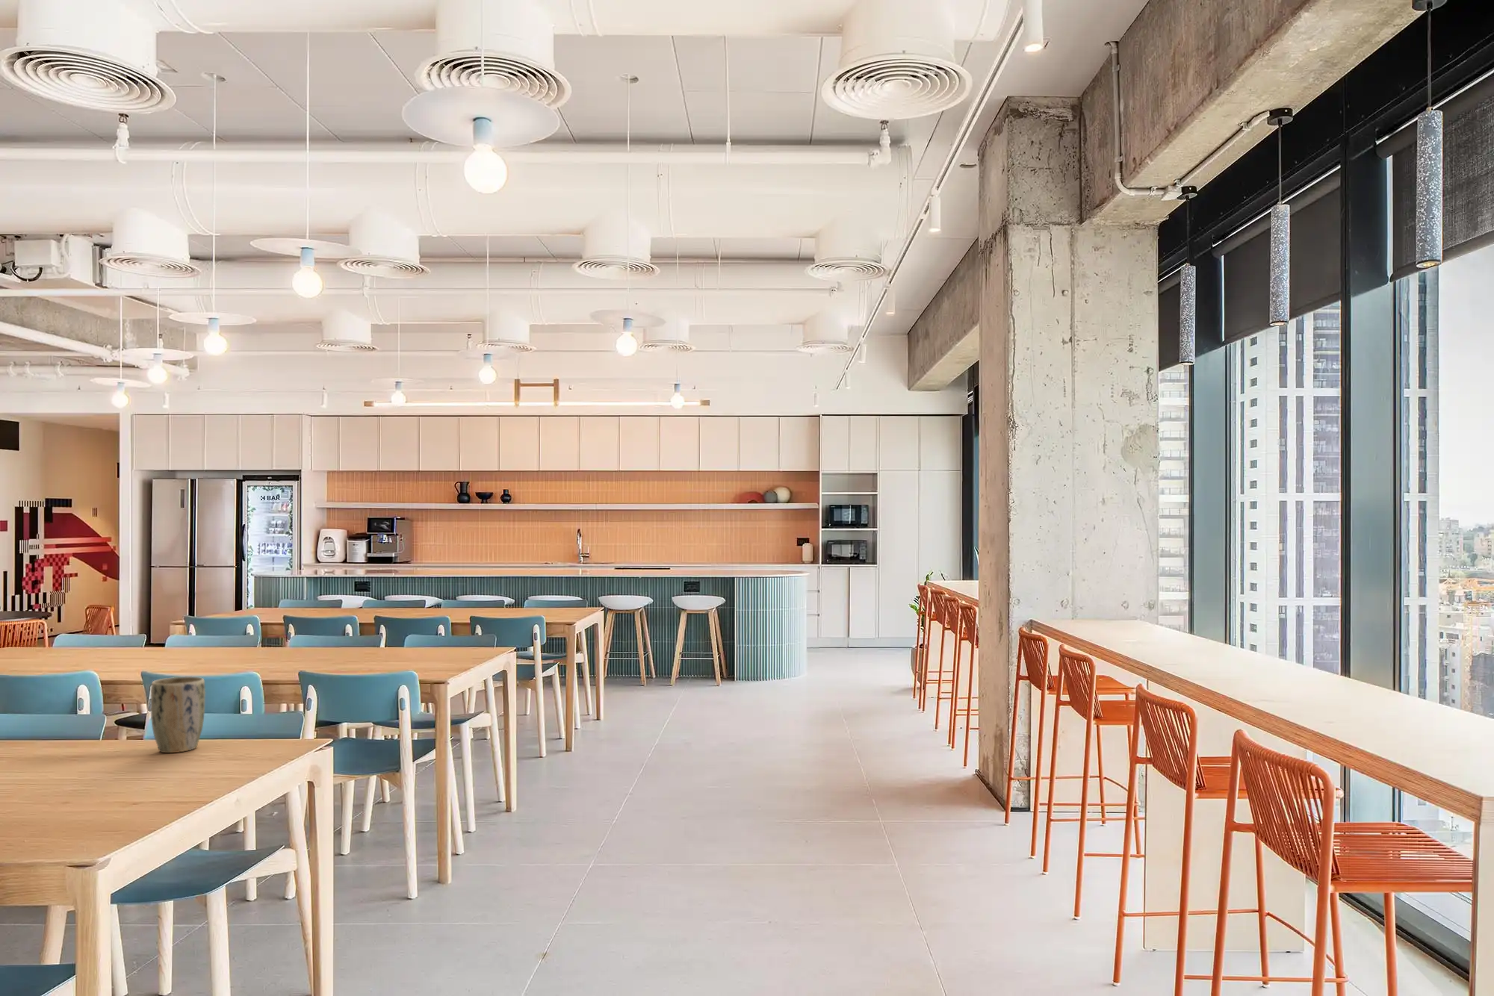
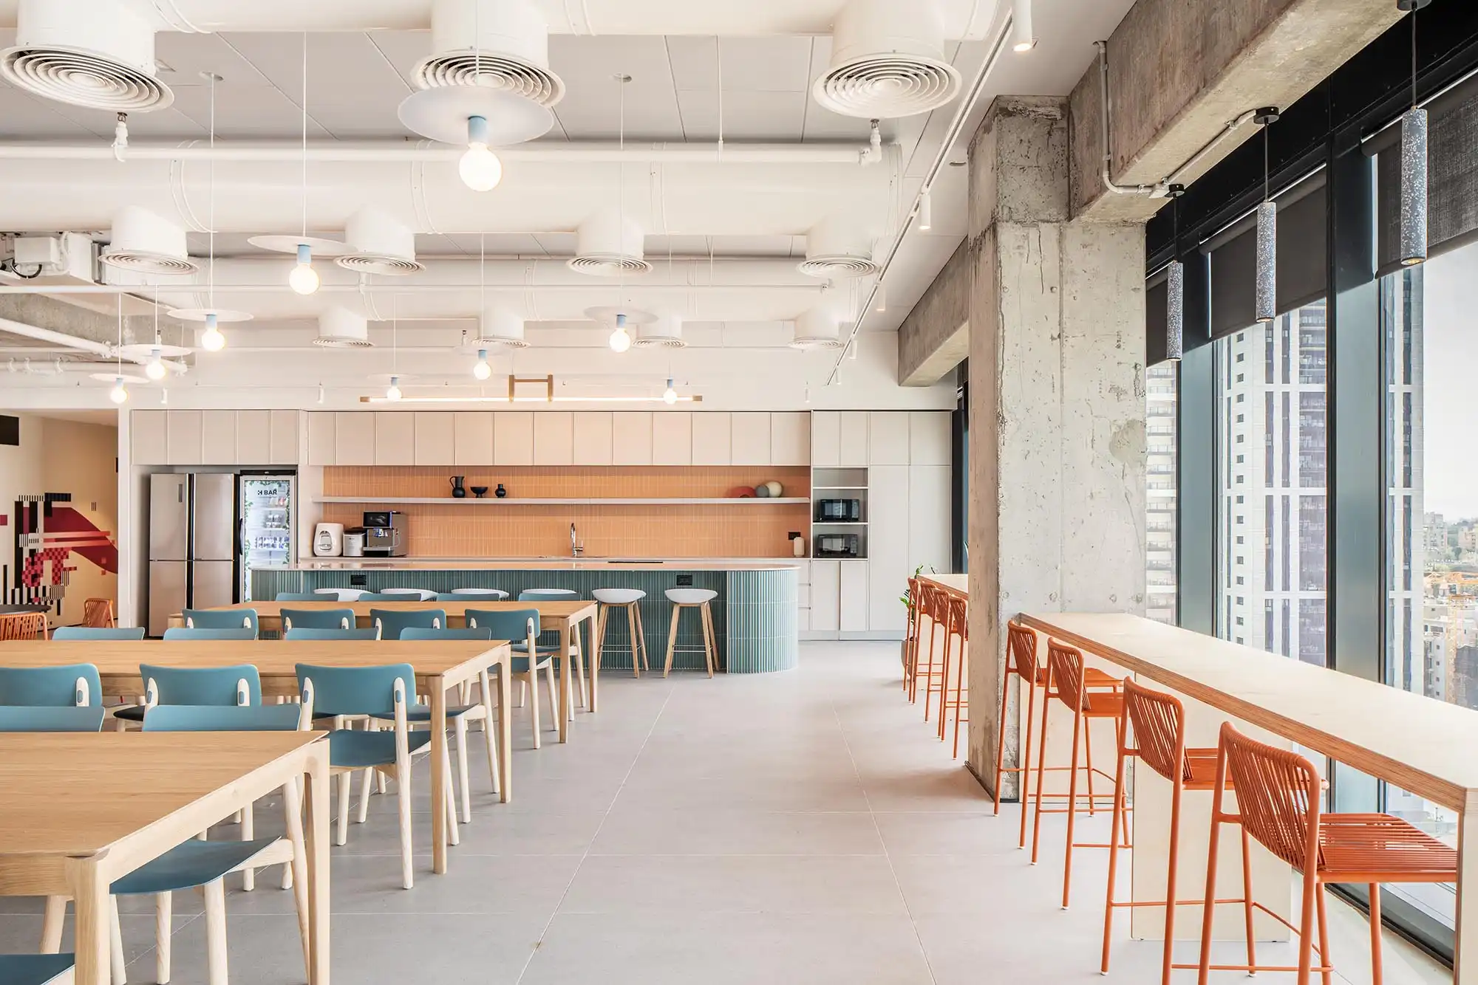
- plant pot [149,676,206,754]
